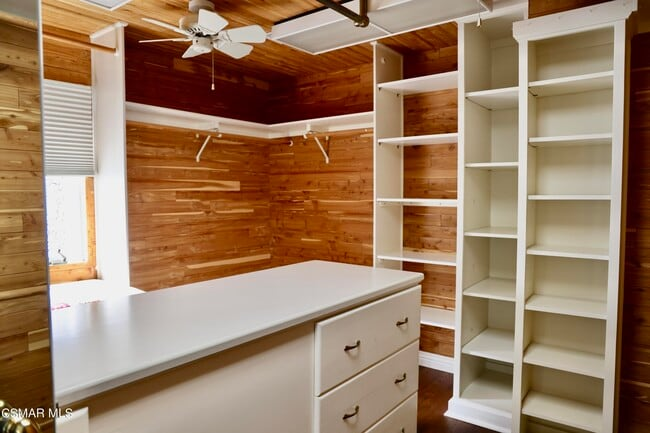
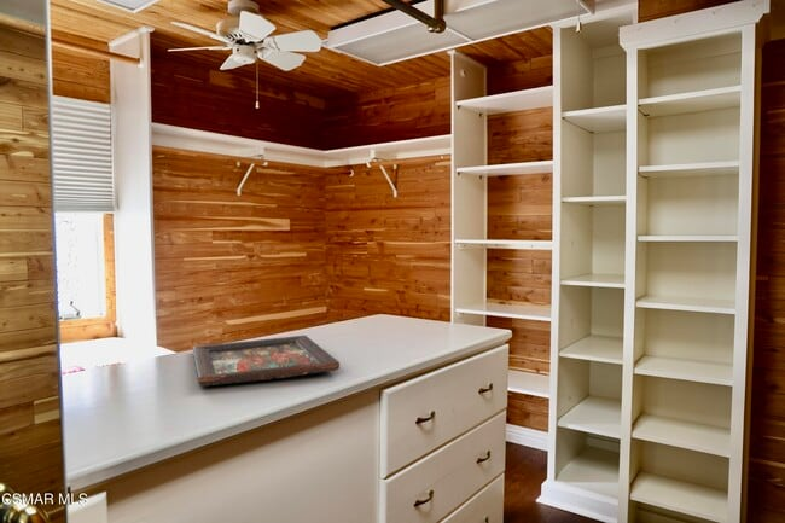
+ decorative tray [192,335,341,388]
